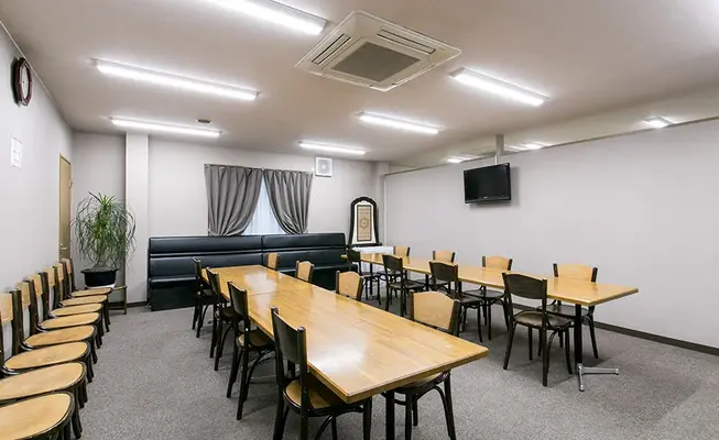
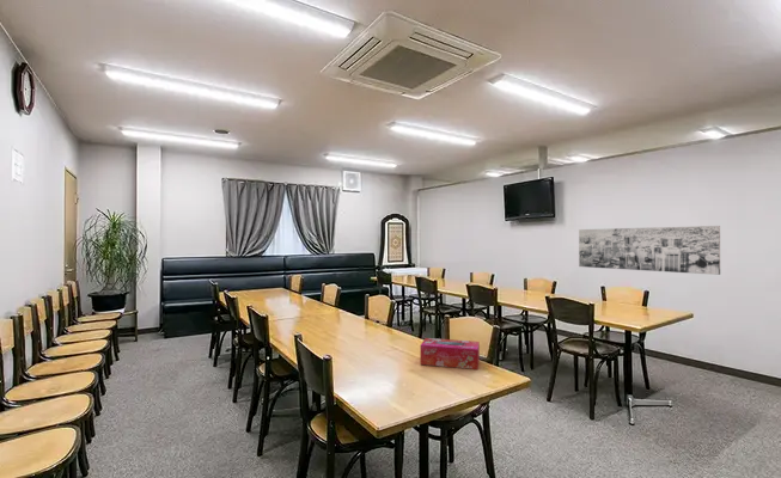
+ wall art [578,225,721,276]
+ tissue box [420,337,481,370]
